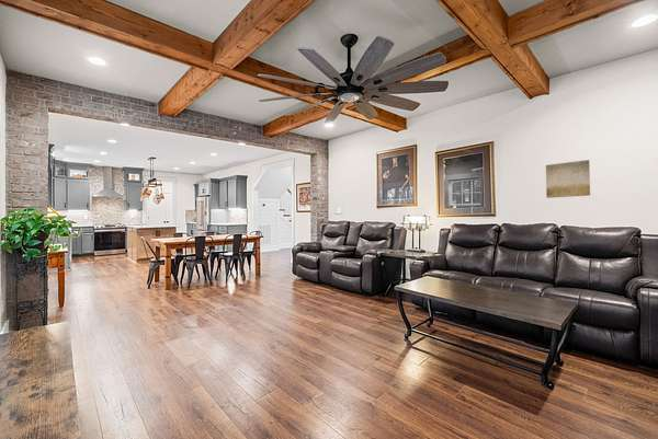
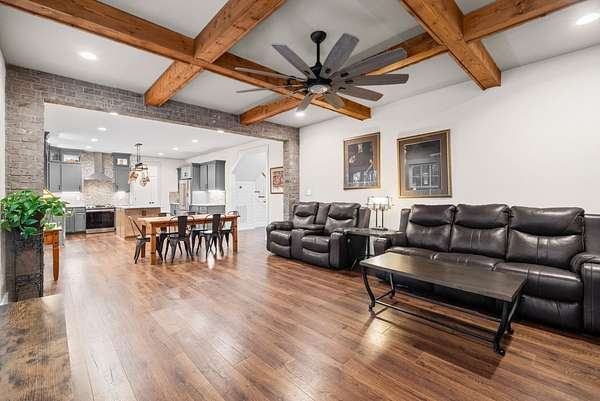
- wall art [545,159,591,199]
